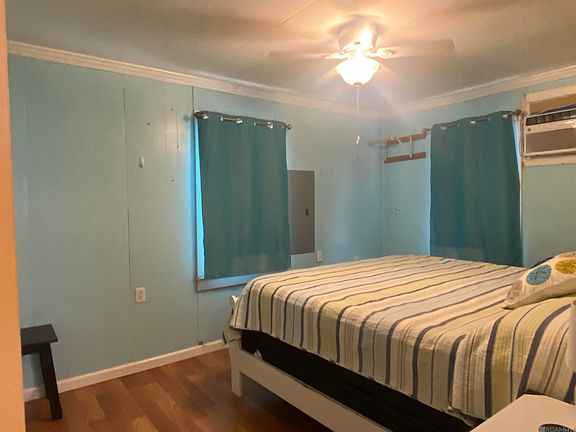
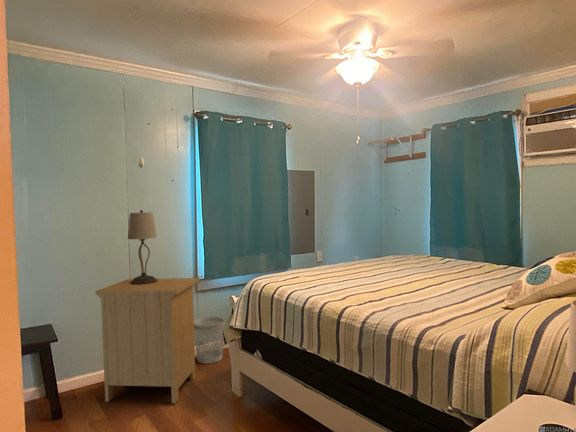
+ wastebasket [194,316,225,365]
+ nightstand [95,277,200,404]
+ table lamp [127,209,158,285]
